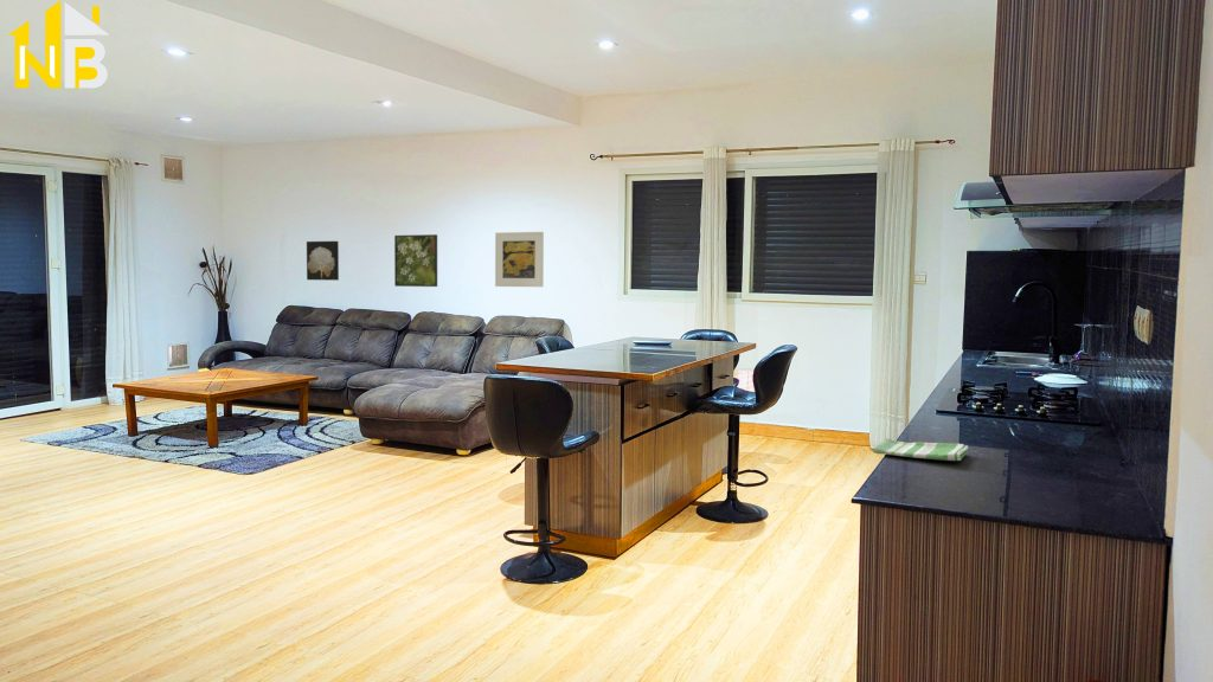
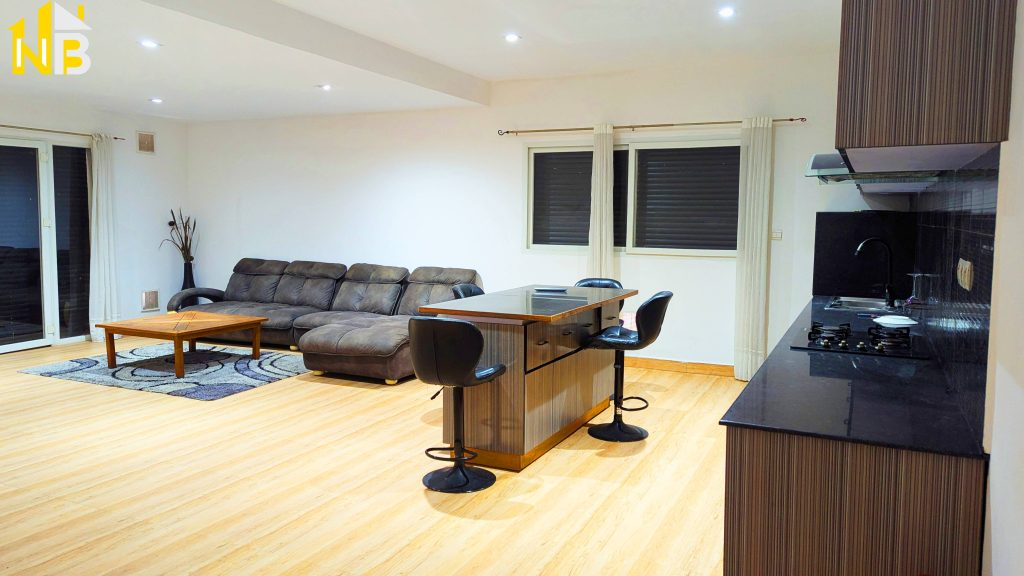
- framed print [494,231,545,288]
- dish towel [872,437,969,462]
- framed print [393,233,438,288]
- wall art [306,240,340,282]
